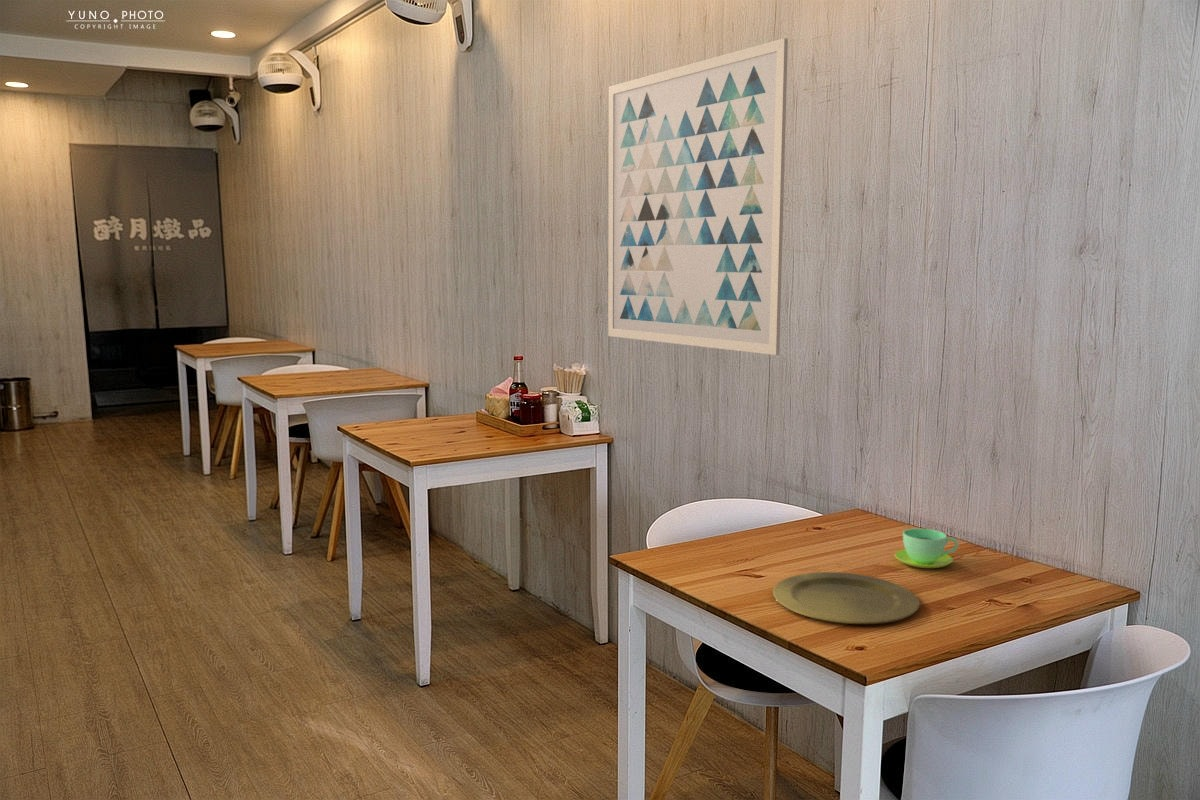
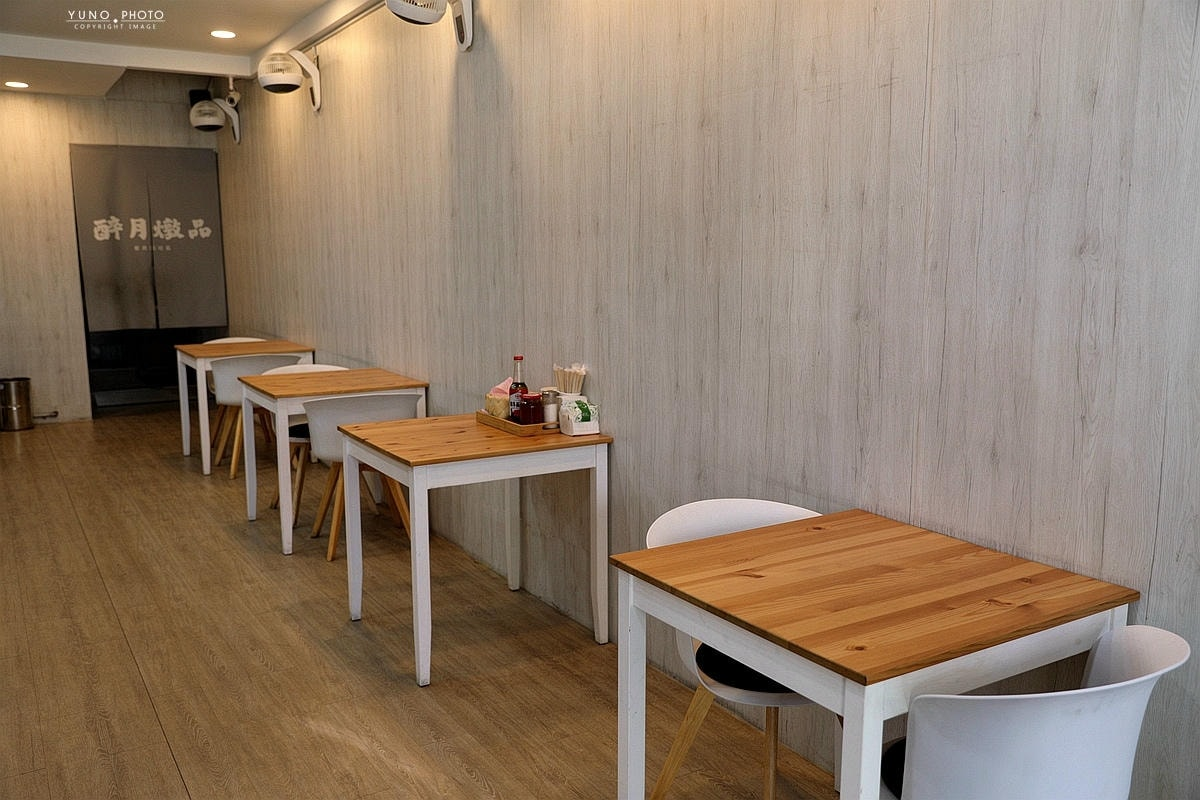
- wall art [607,37,789,356]
- plate [772,571,920,625]
- cup [893,527,959,569]
